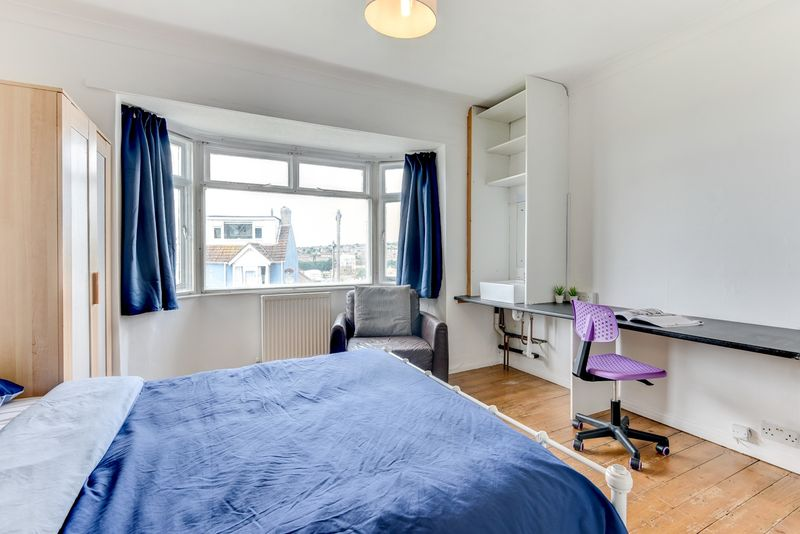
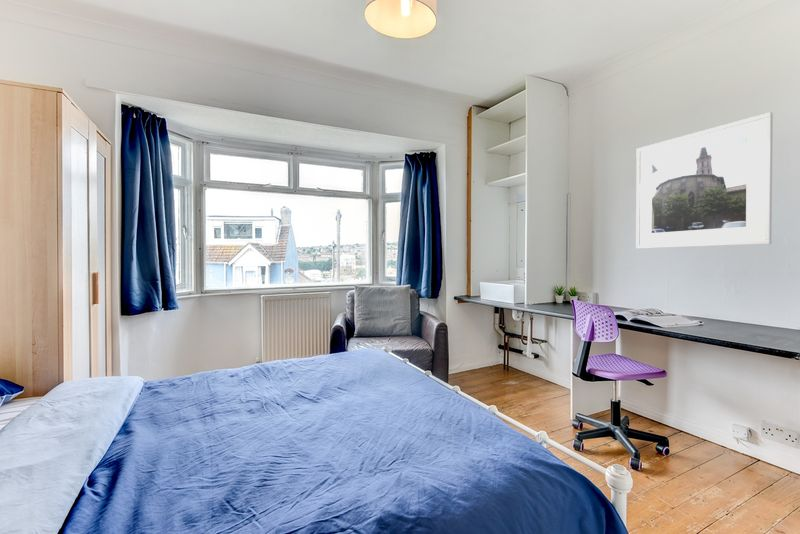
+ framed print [635,111,774,250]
